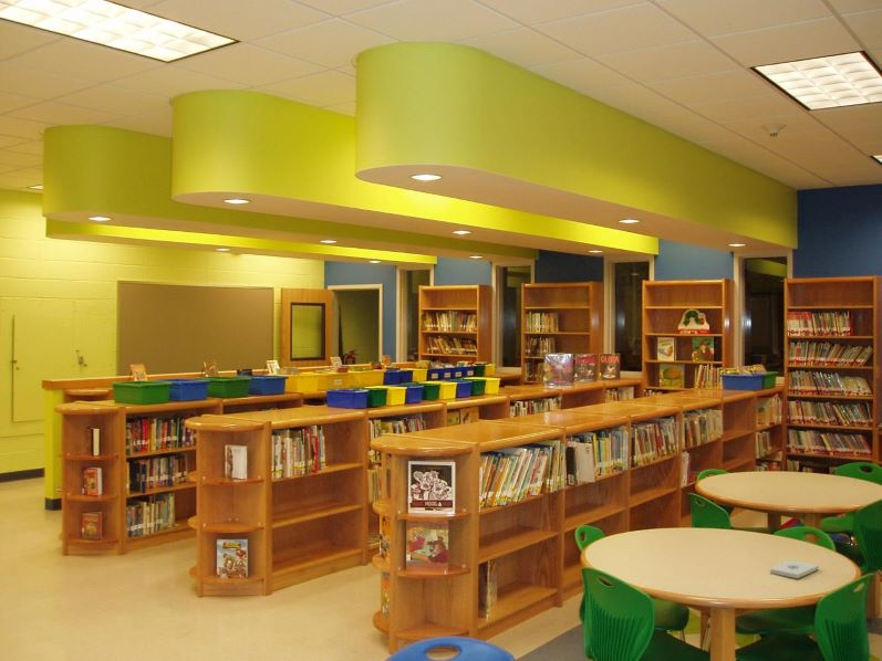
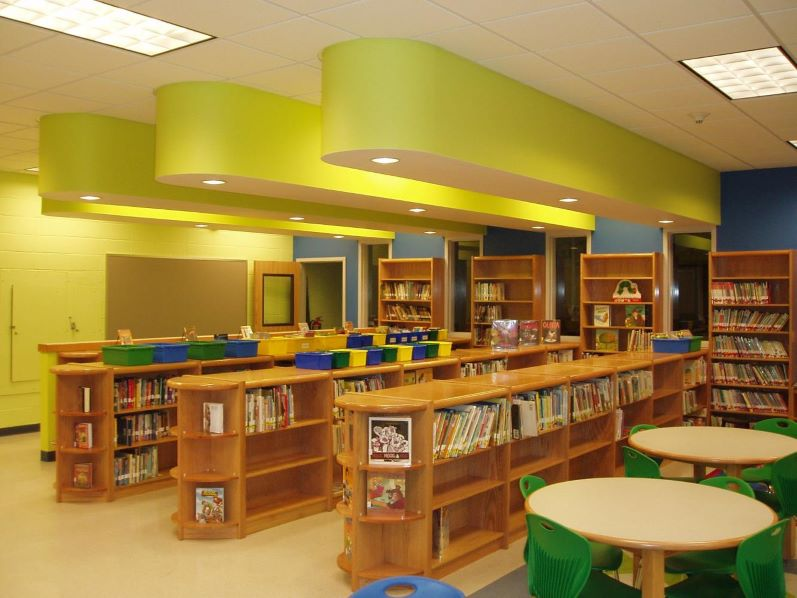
- notepad [769,559,820,579]
